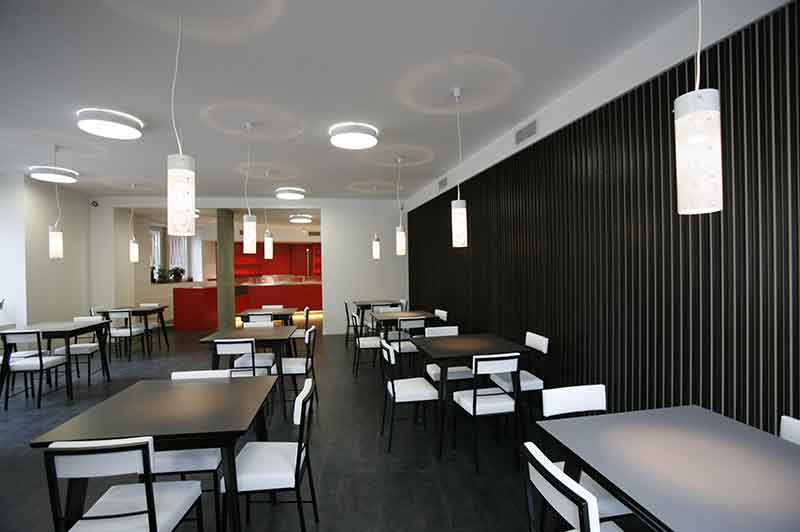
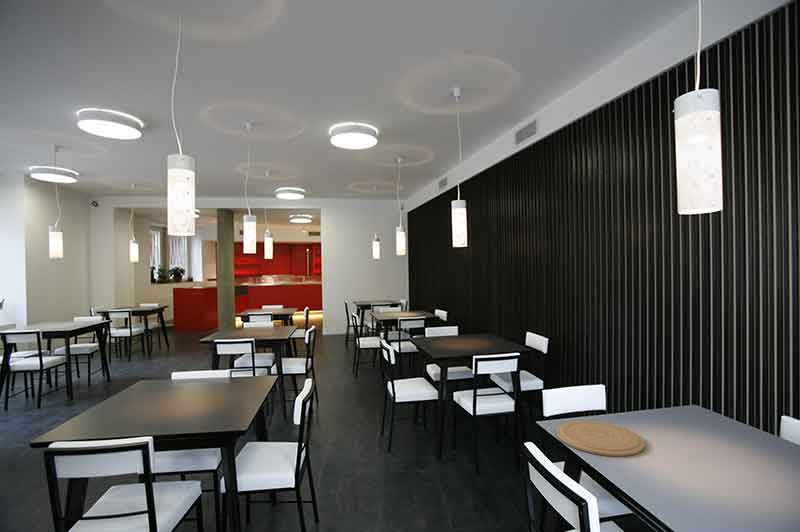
+ plate [555,419,646,457]
